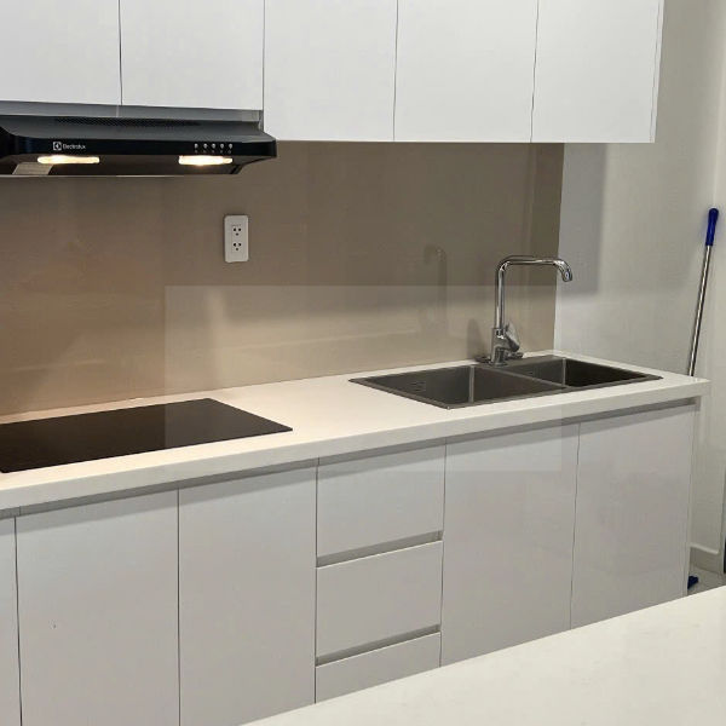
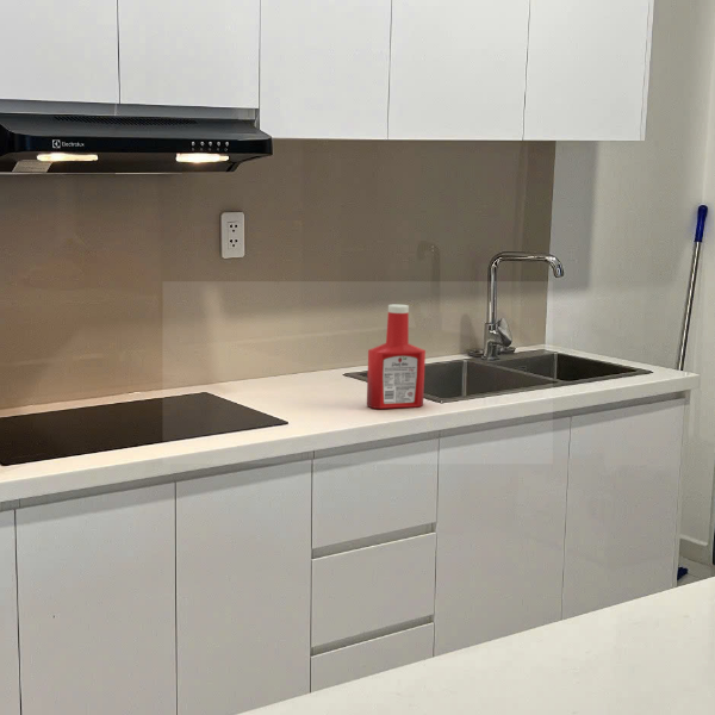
+ soap bottle [366,303,427,410]
